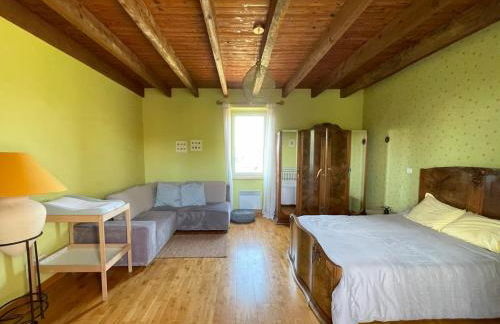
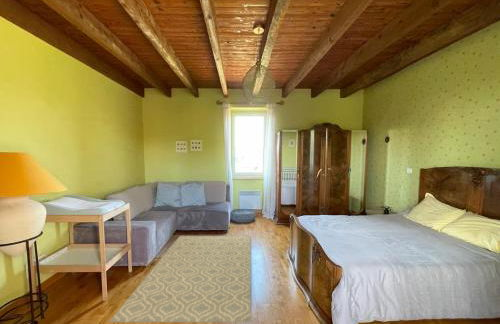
+ rug [108,235,252,323]
